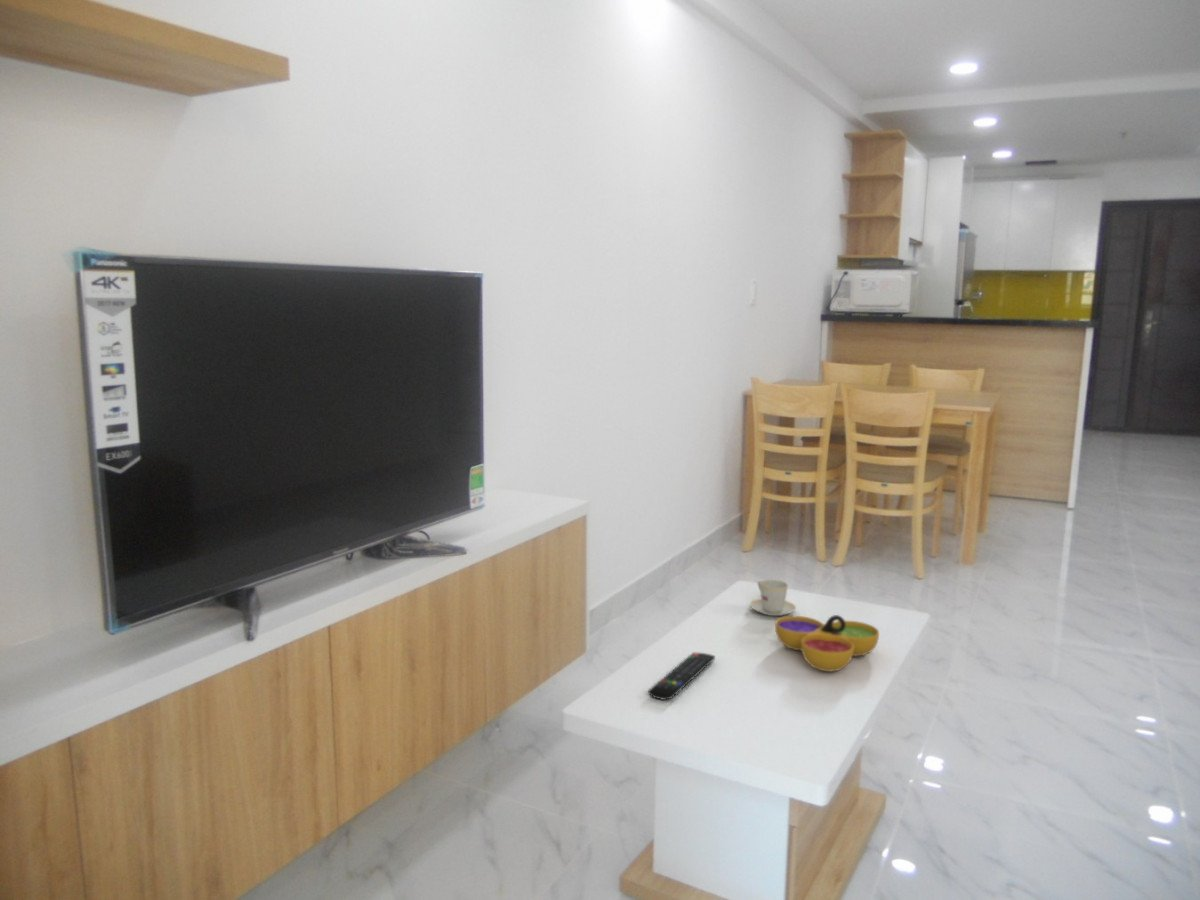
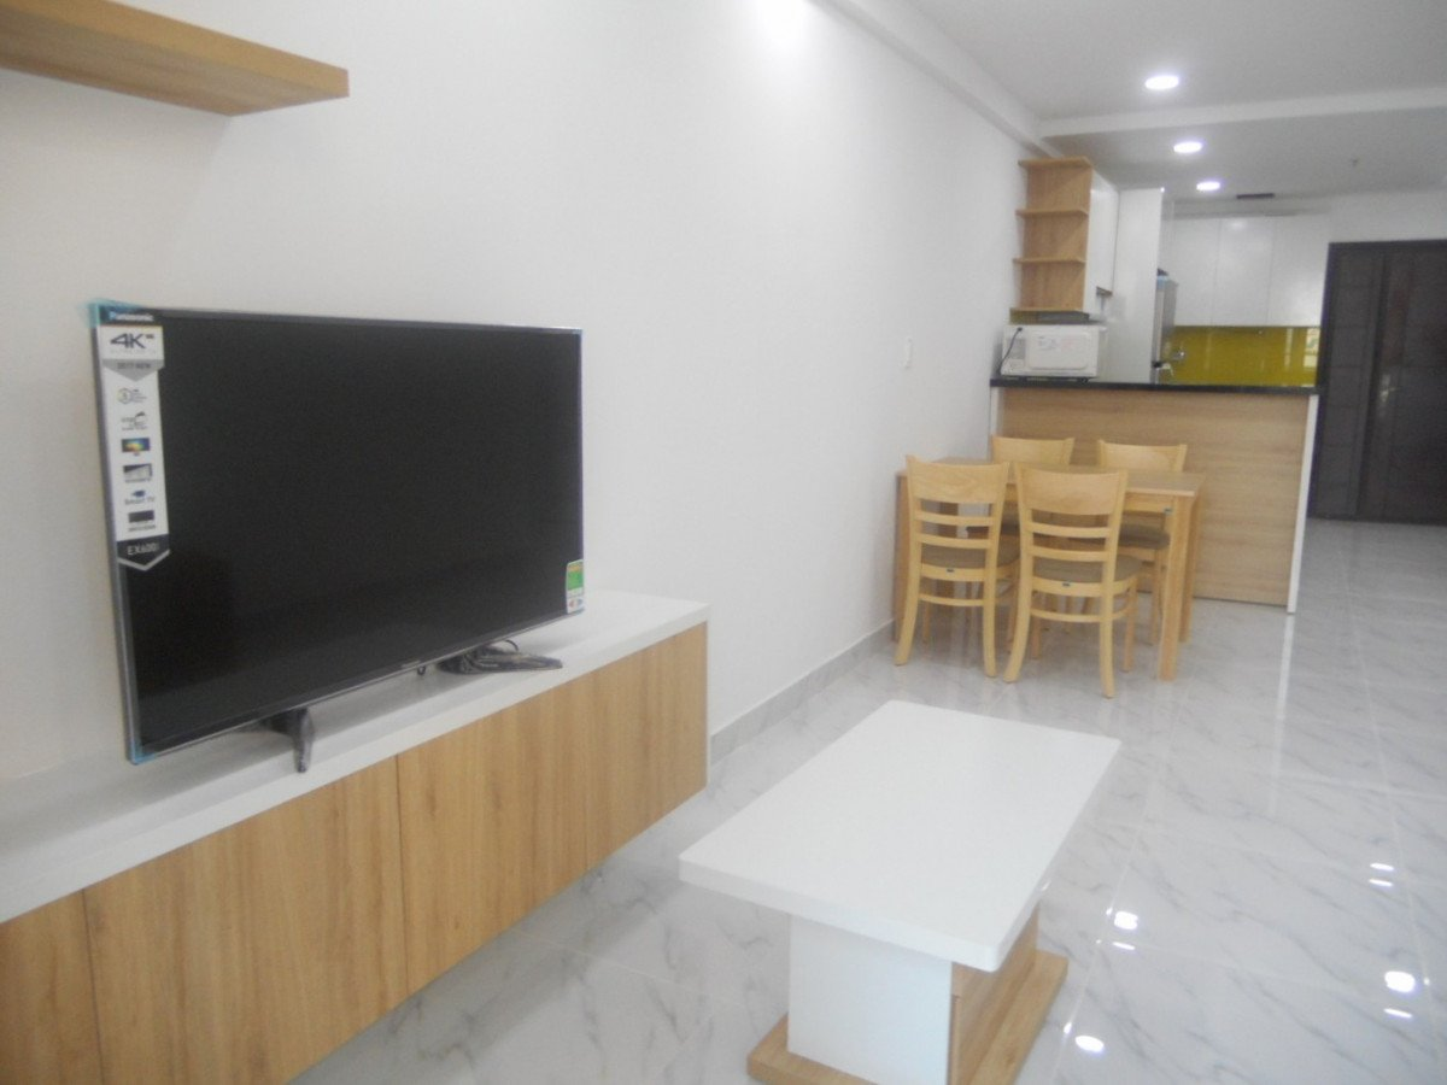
- remote control [647,652,716,701]
- teacup [749,579,797,617]
- decorative bowl [774,614,880,673]
